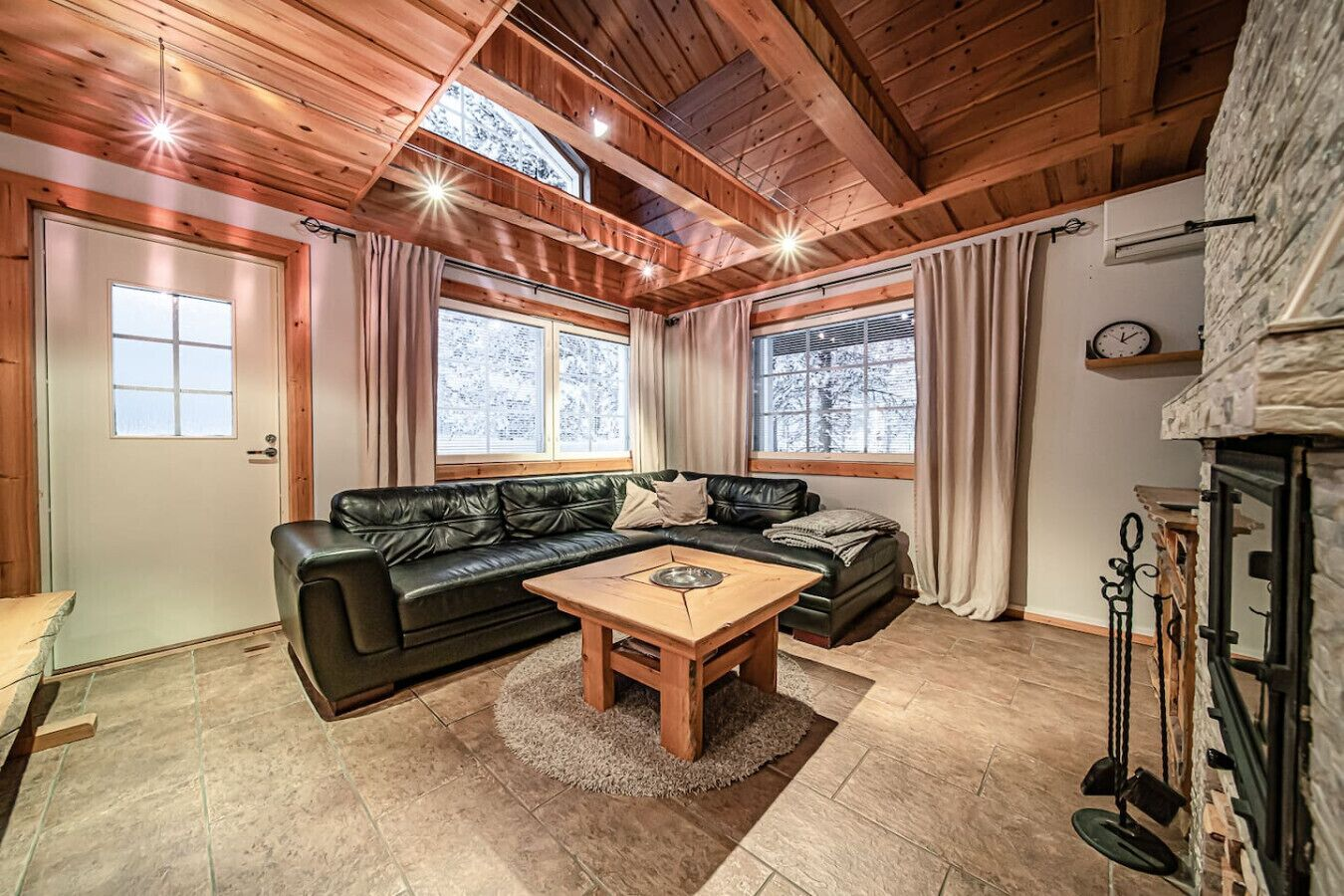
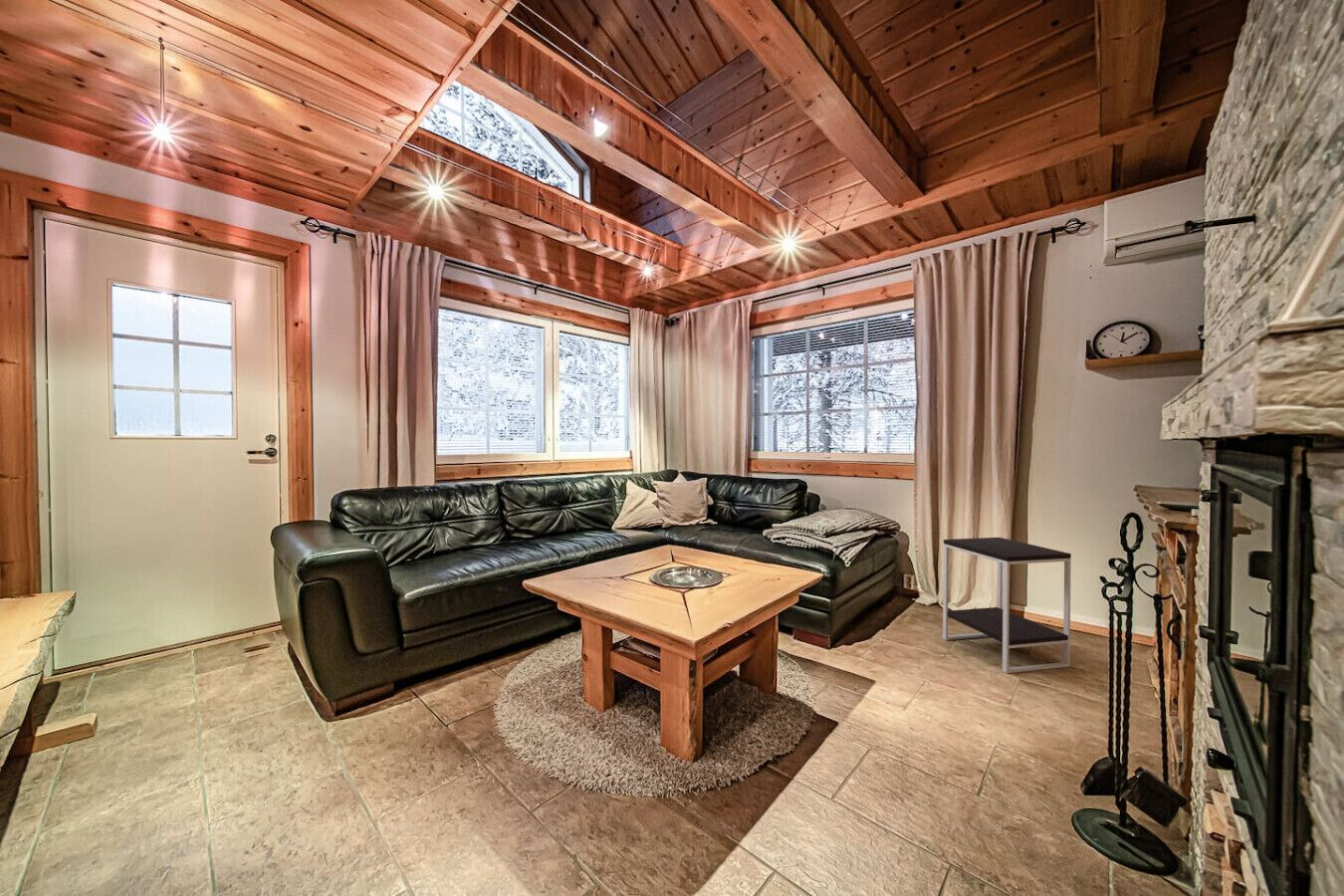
+ side table [942,537,1072,674]
